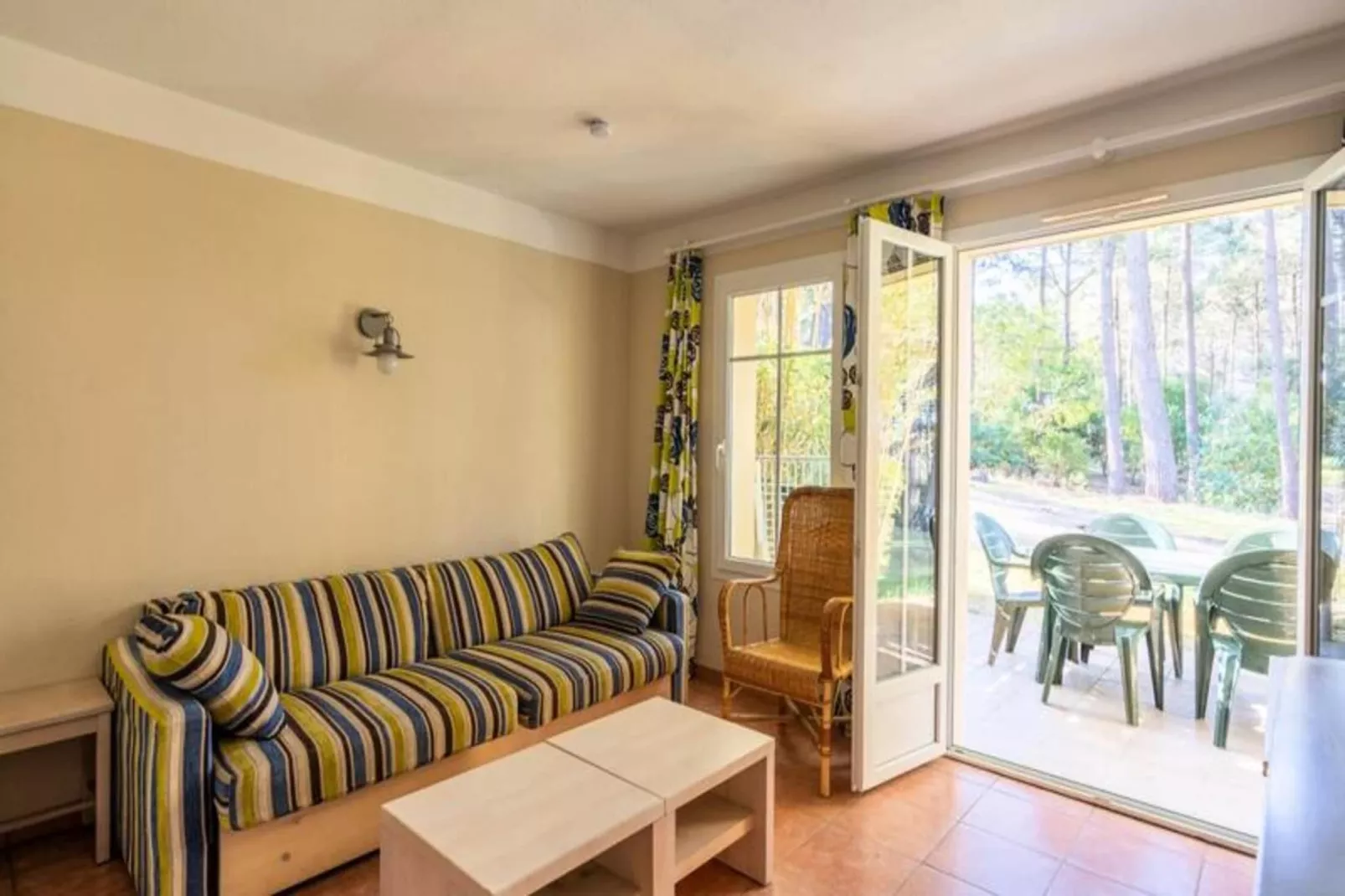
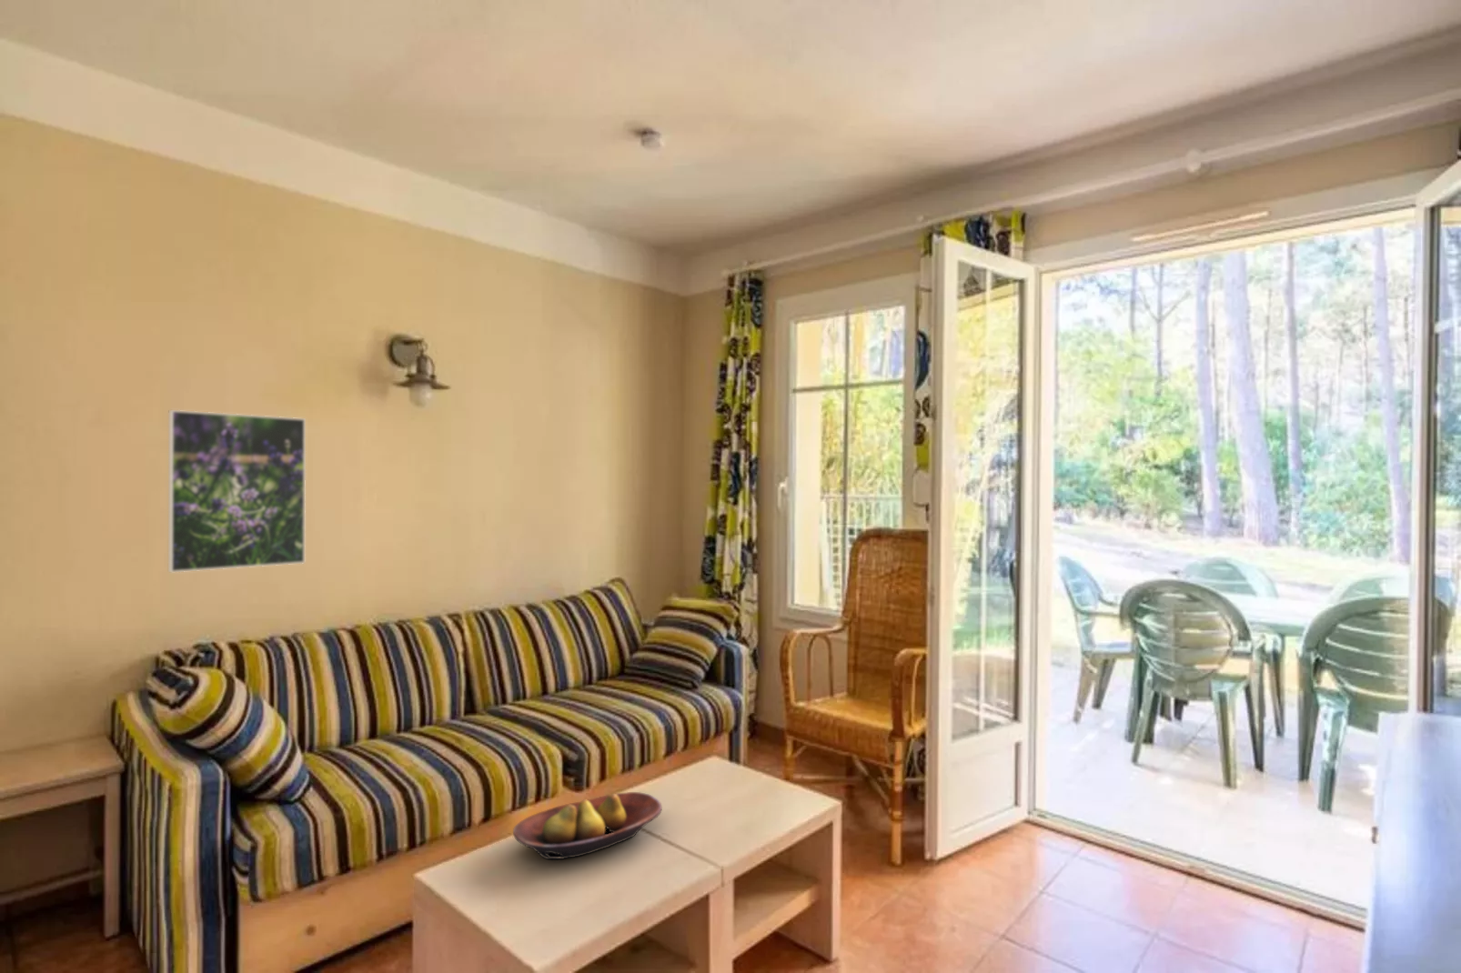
+ fruit bowl [513,792,664,860]
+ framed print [167,409,306,573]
